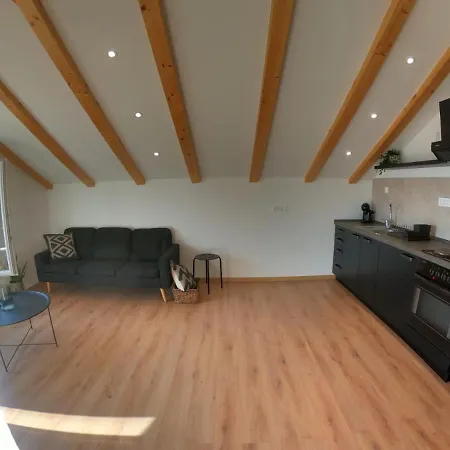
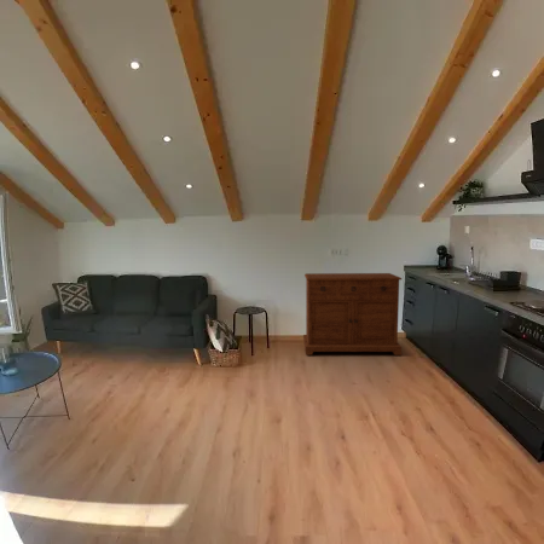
+ sideboard [302,272,403,357]
